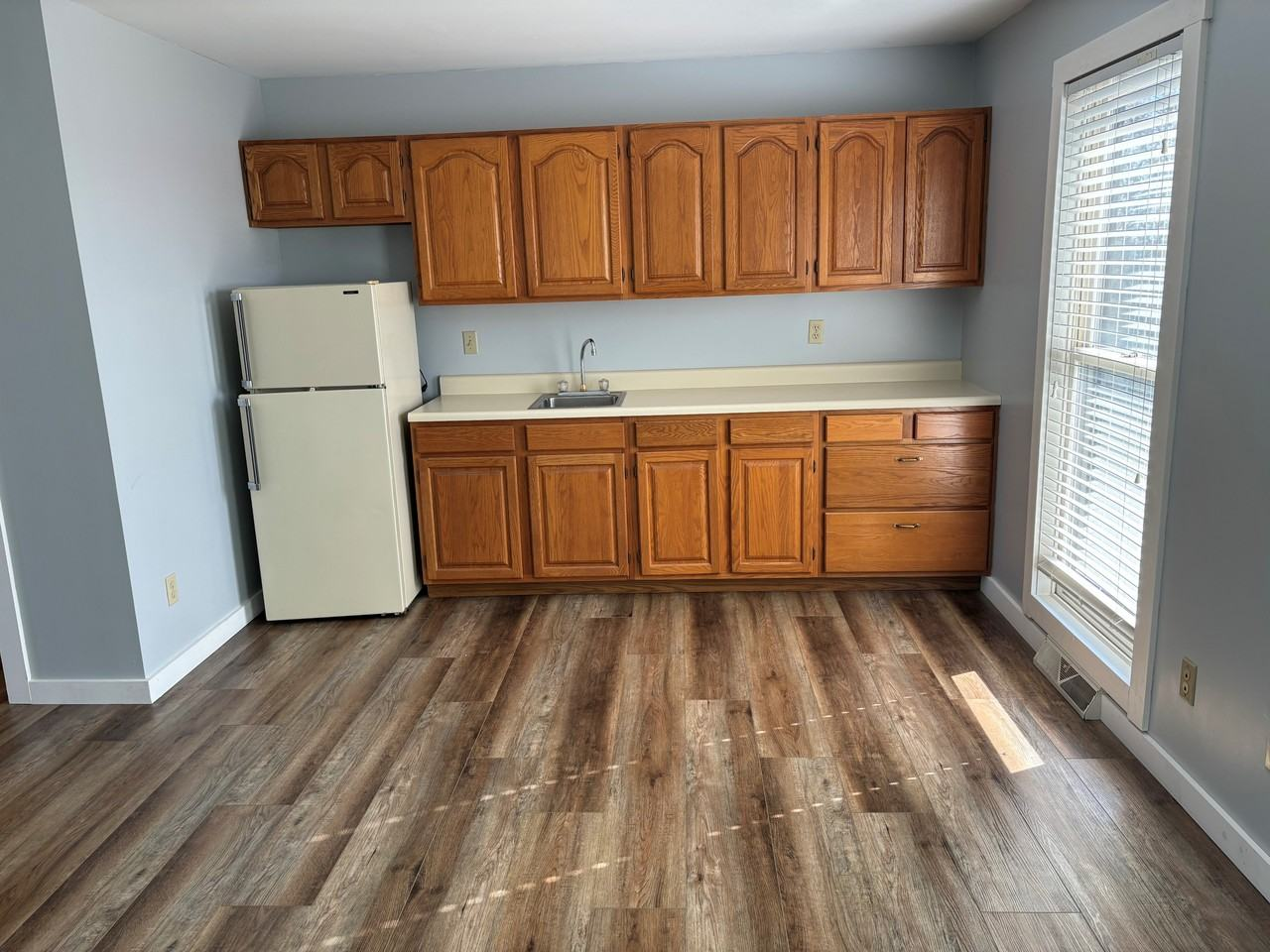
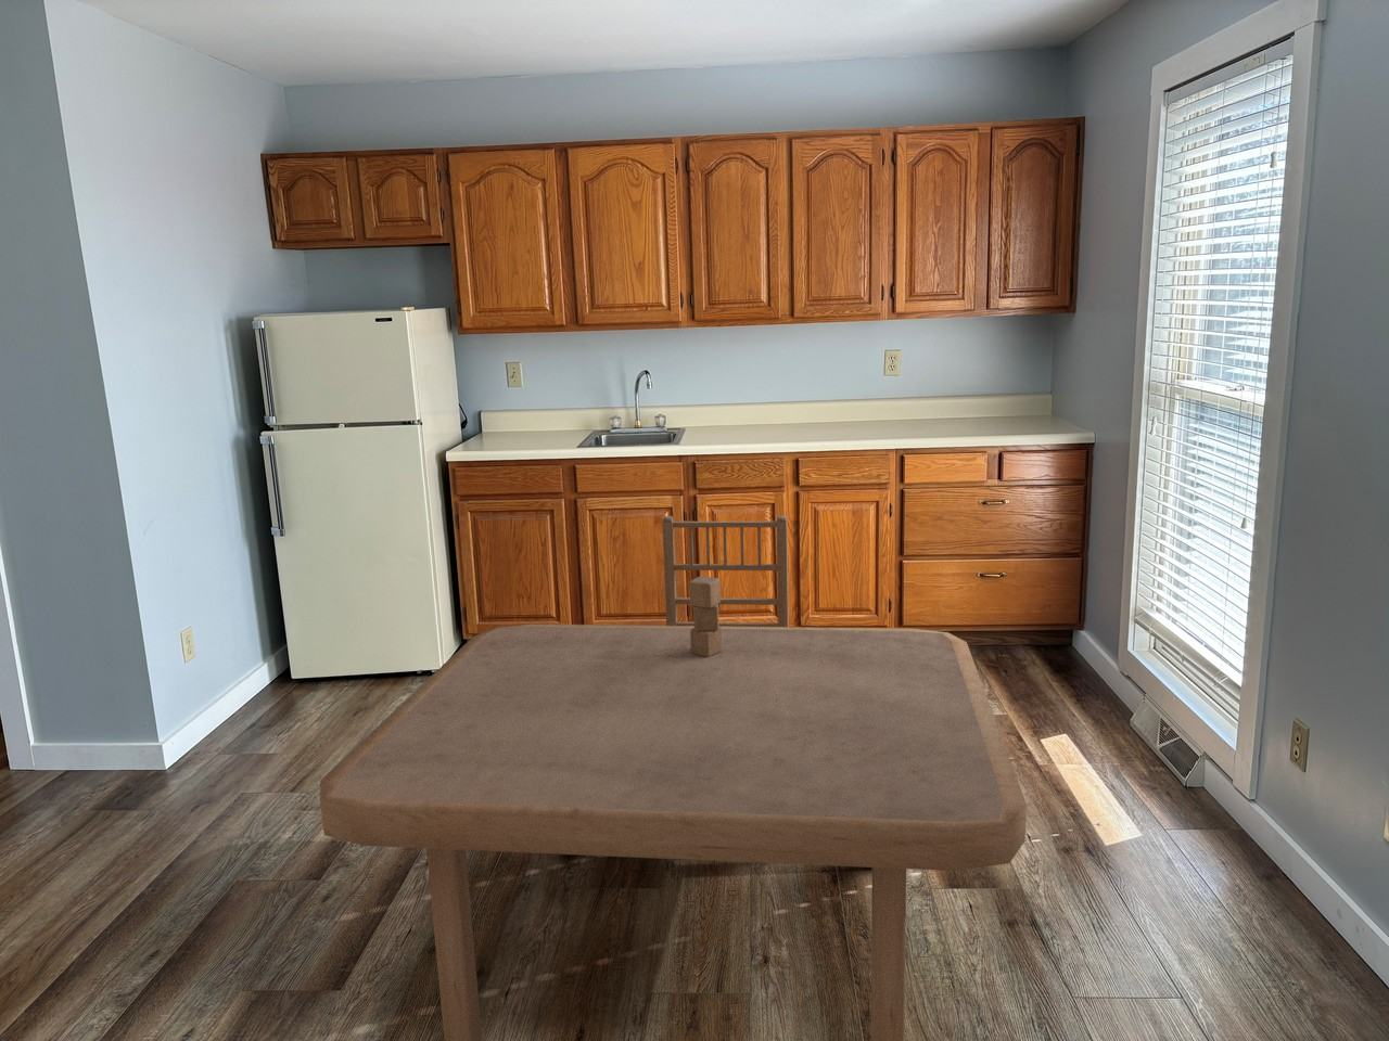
+ dining table [319,515,1028,1041]
